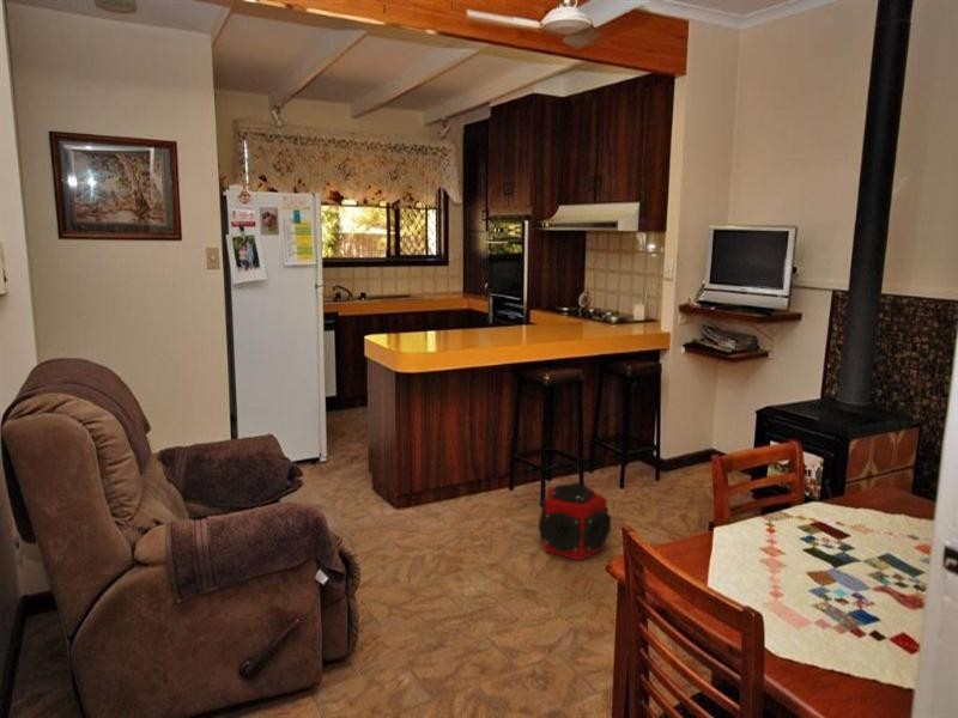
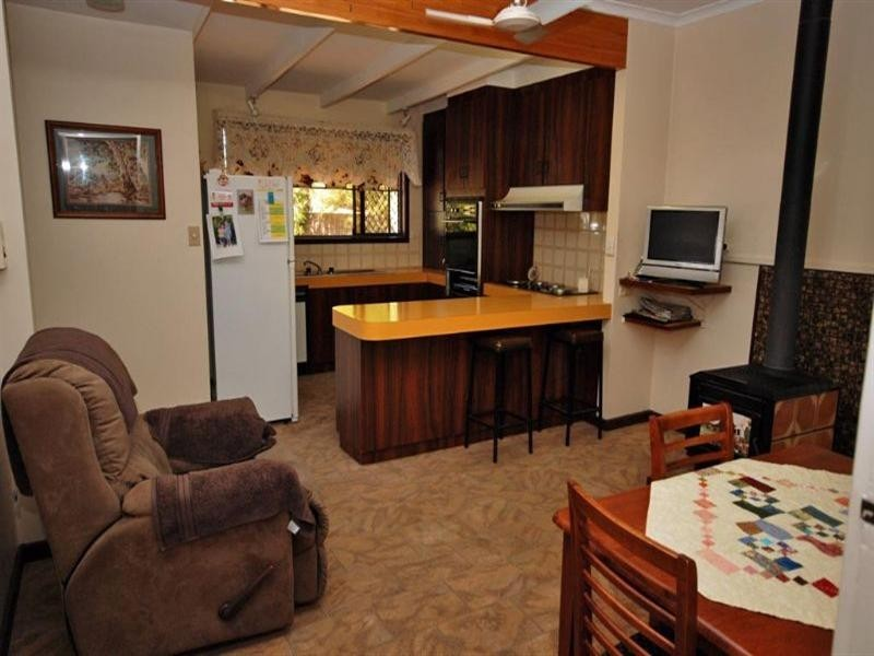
- speaker [538,482,613,561]
